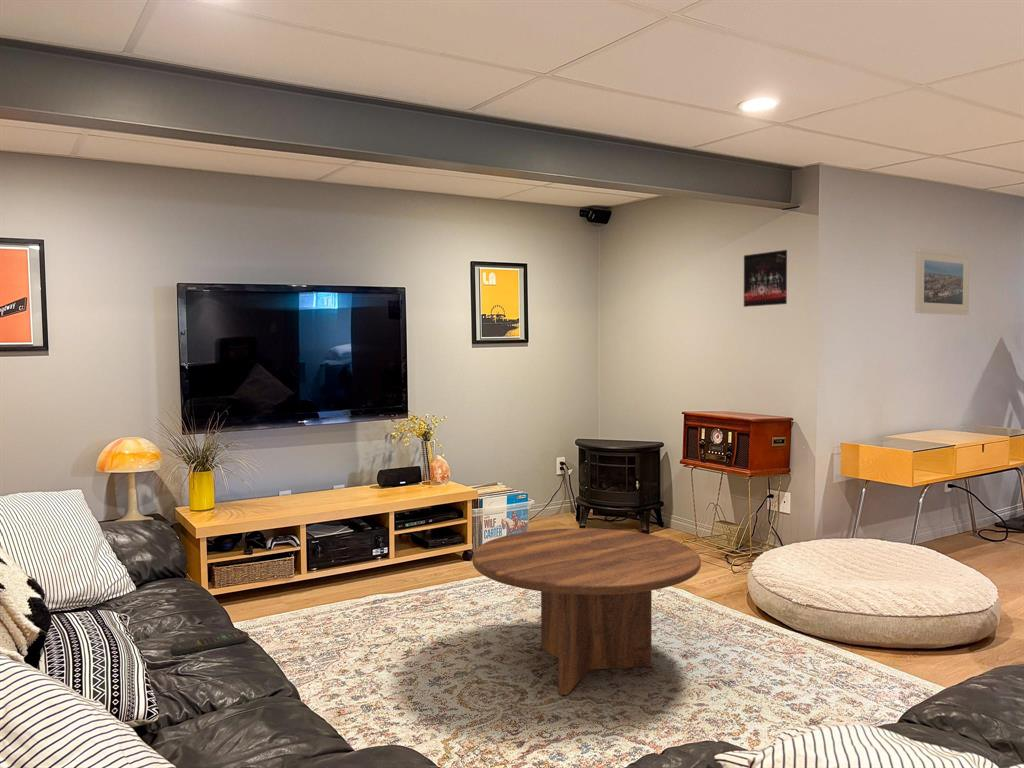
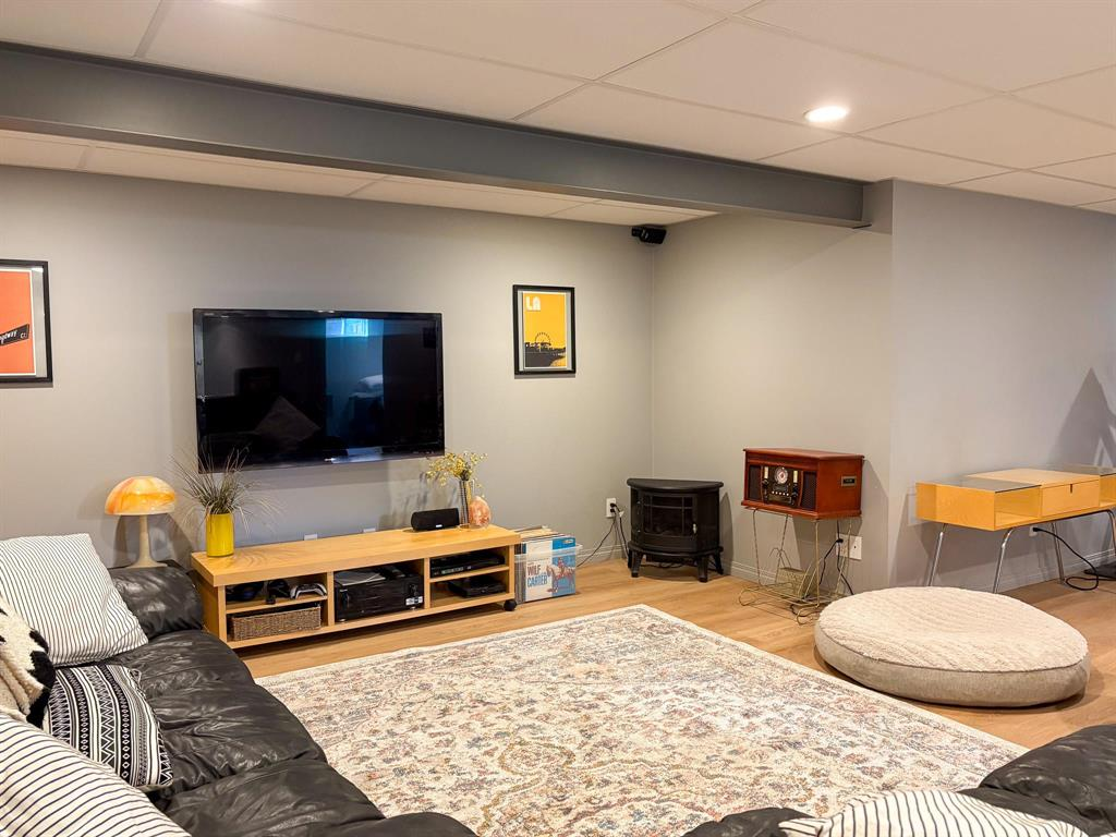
- remote control [170,630,250,656]
- coffee table [471,527,702,696]
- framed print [914,247,970,316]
- album cover [743,249,788,308]
